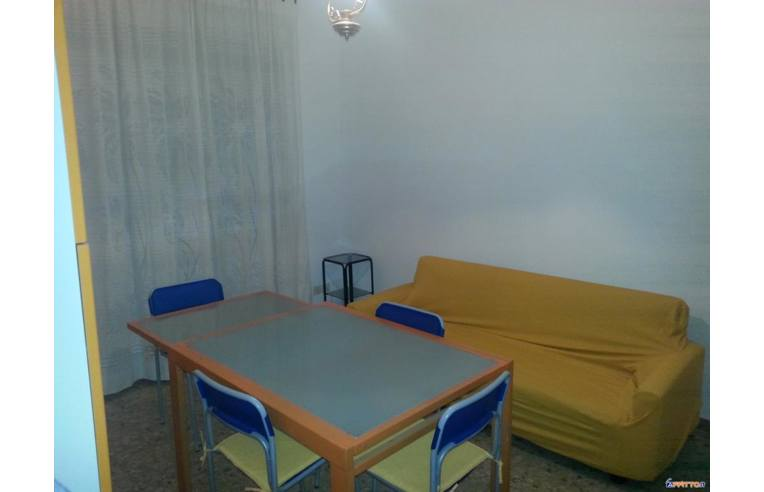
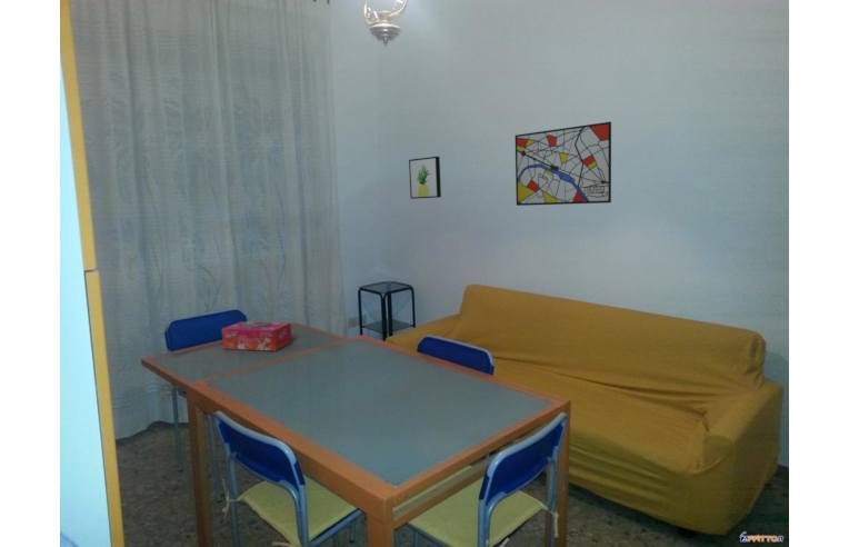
+ wall art [408,156,442,200]
+ tissue box [221,320,293,352]
+ wall art [515,121,612,207]
